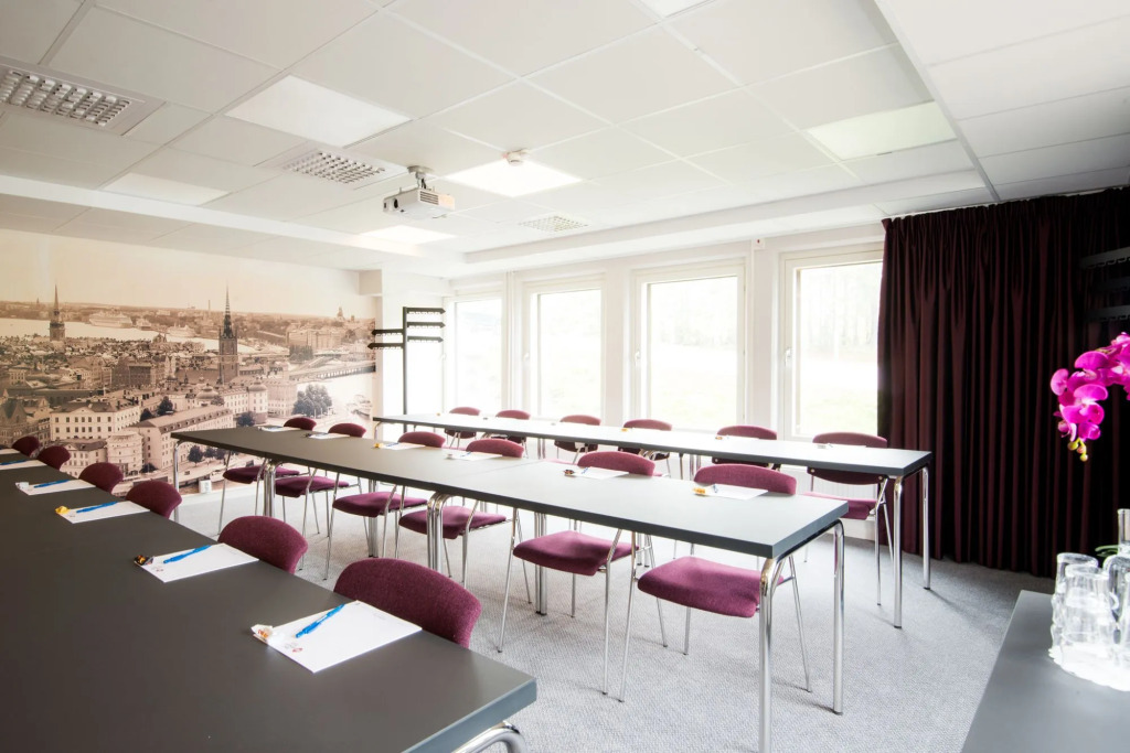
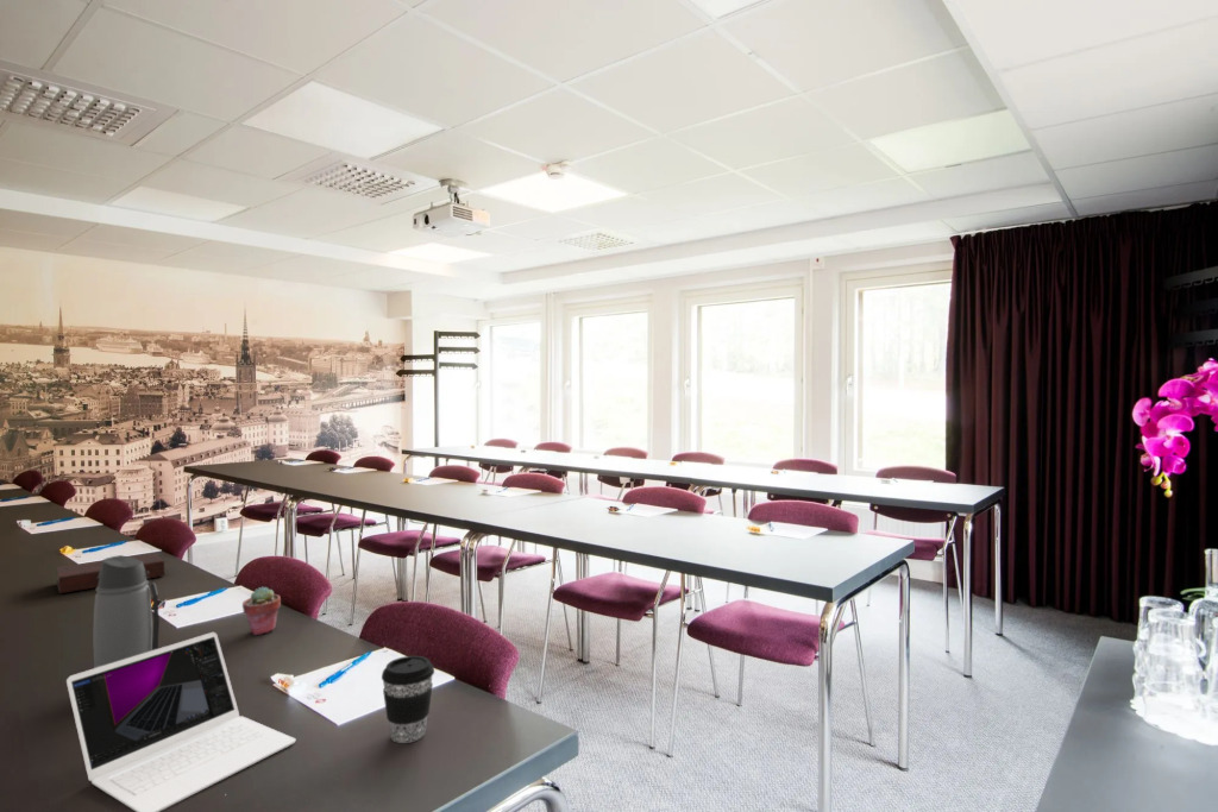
+ water bottle [92,554,161,668]
+ book [55,552,165,594]
+ coffee cup [381,655,435,744]
+ laptop [65,631,297,812]
+ potted succulent [241,586,282,636]
